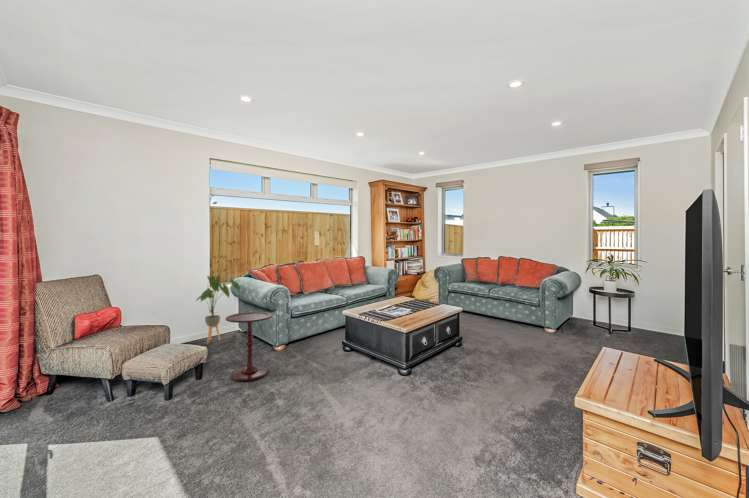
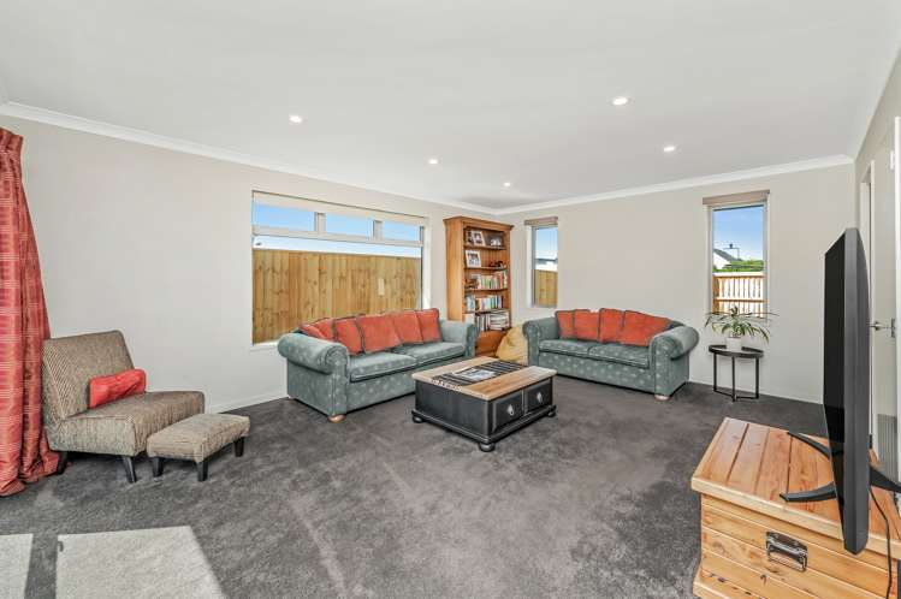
- house plant [195,274,242,344]
- side table [225,311,273,382]
